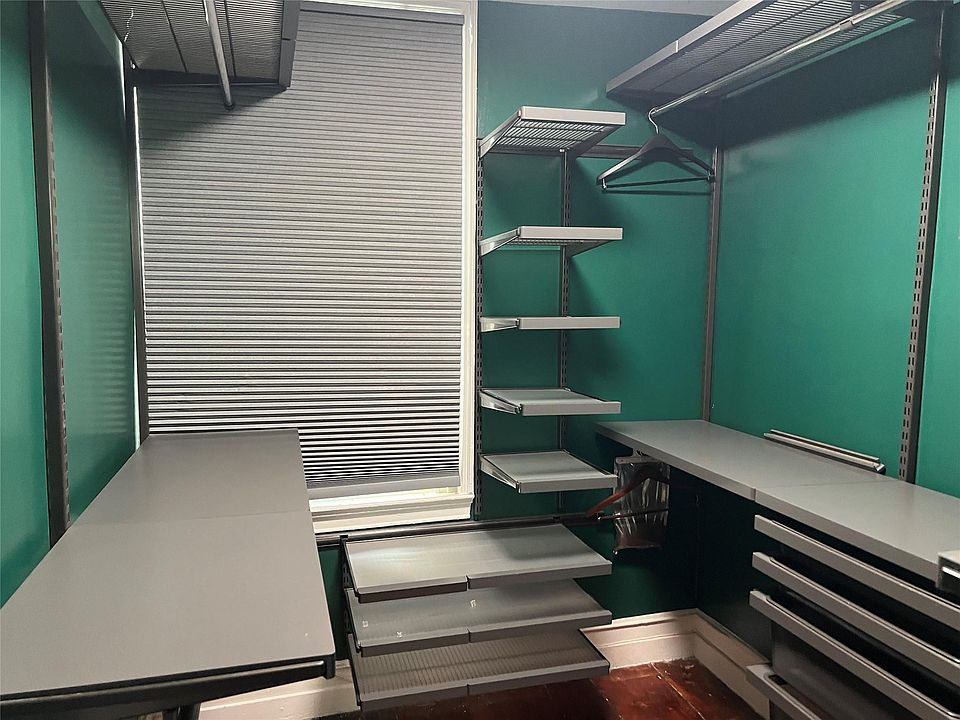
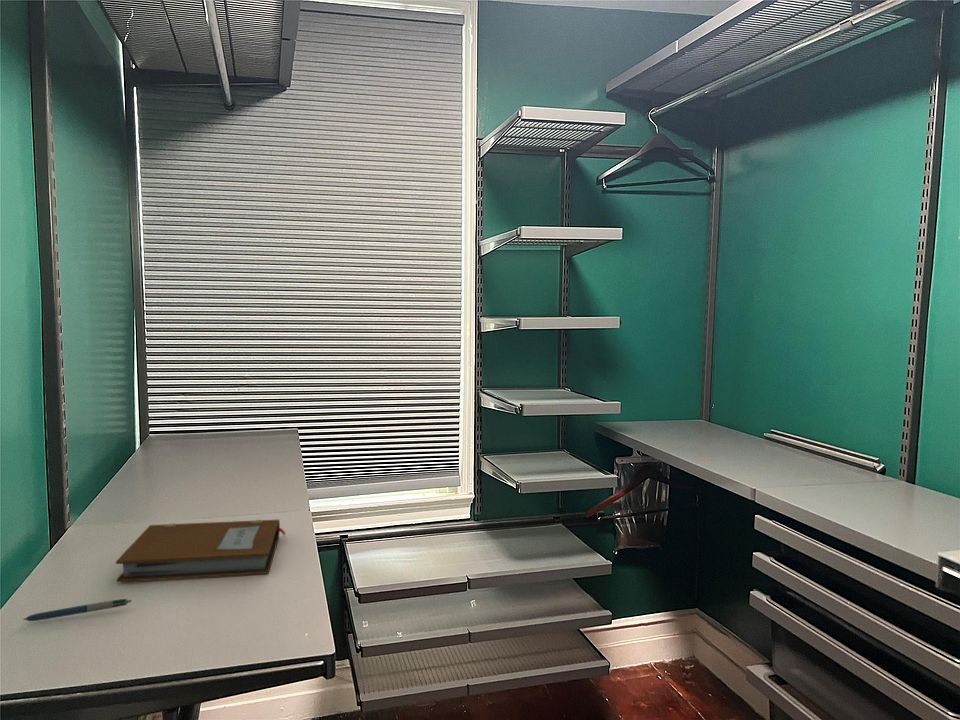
+ notebook [115,519,287,583]
+ pen [22,598,132,622]
